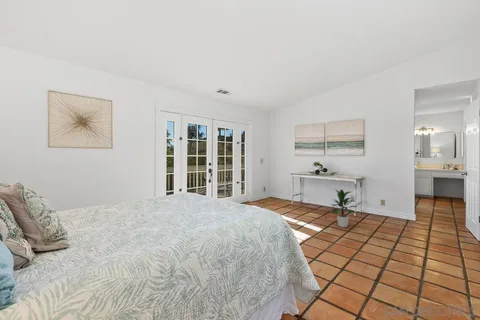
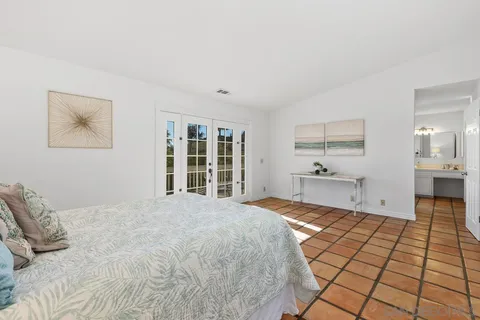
- indoor plant [329,188,359,228]
